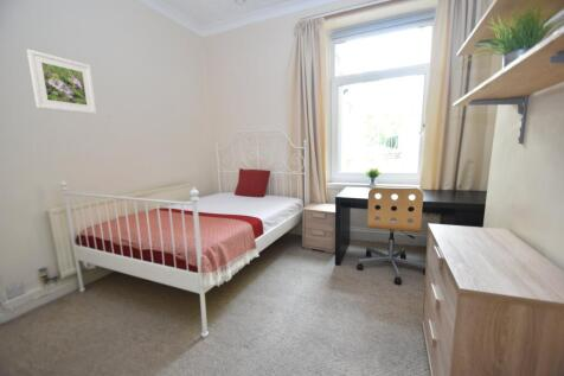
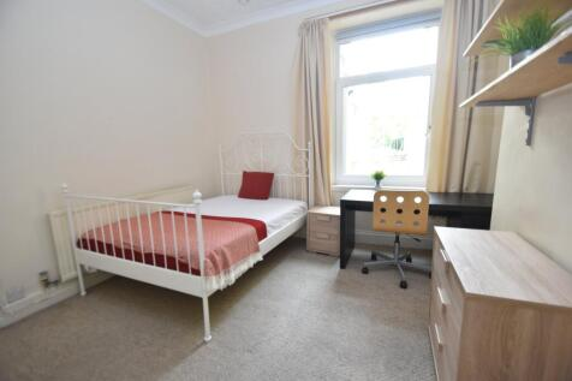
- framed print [26,49,98,115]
